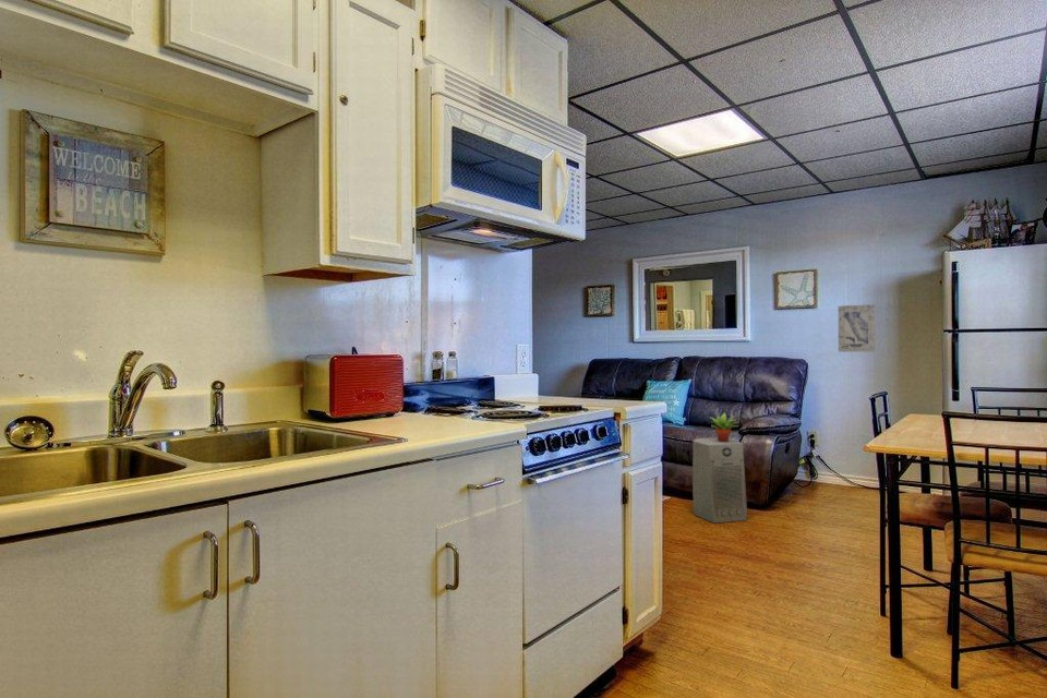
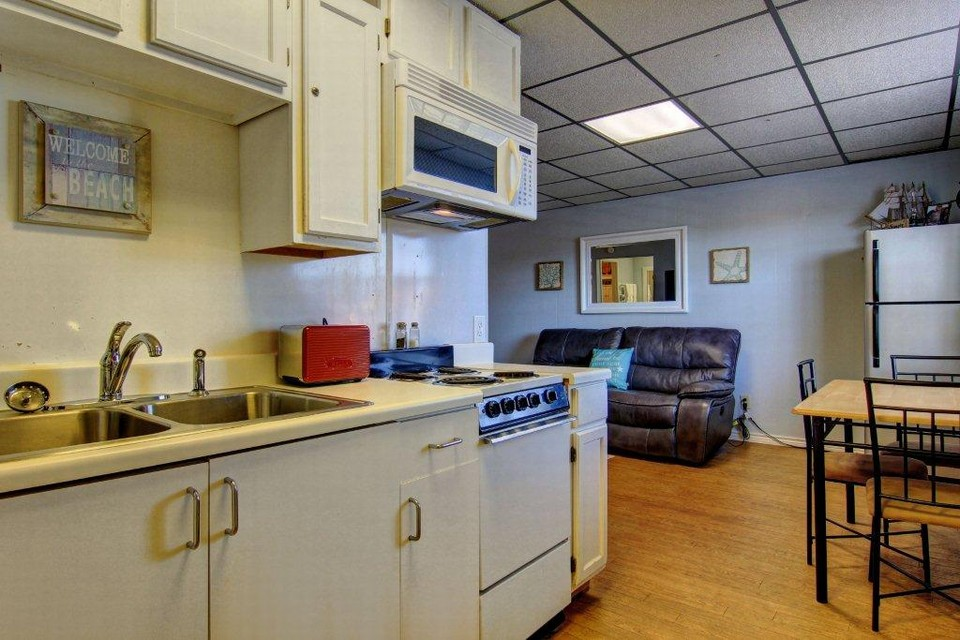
- wall art [838,303,876,353]
- succulent plant [710,412,741,442]
- fan [691,437,748,524]
